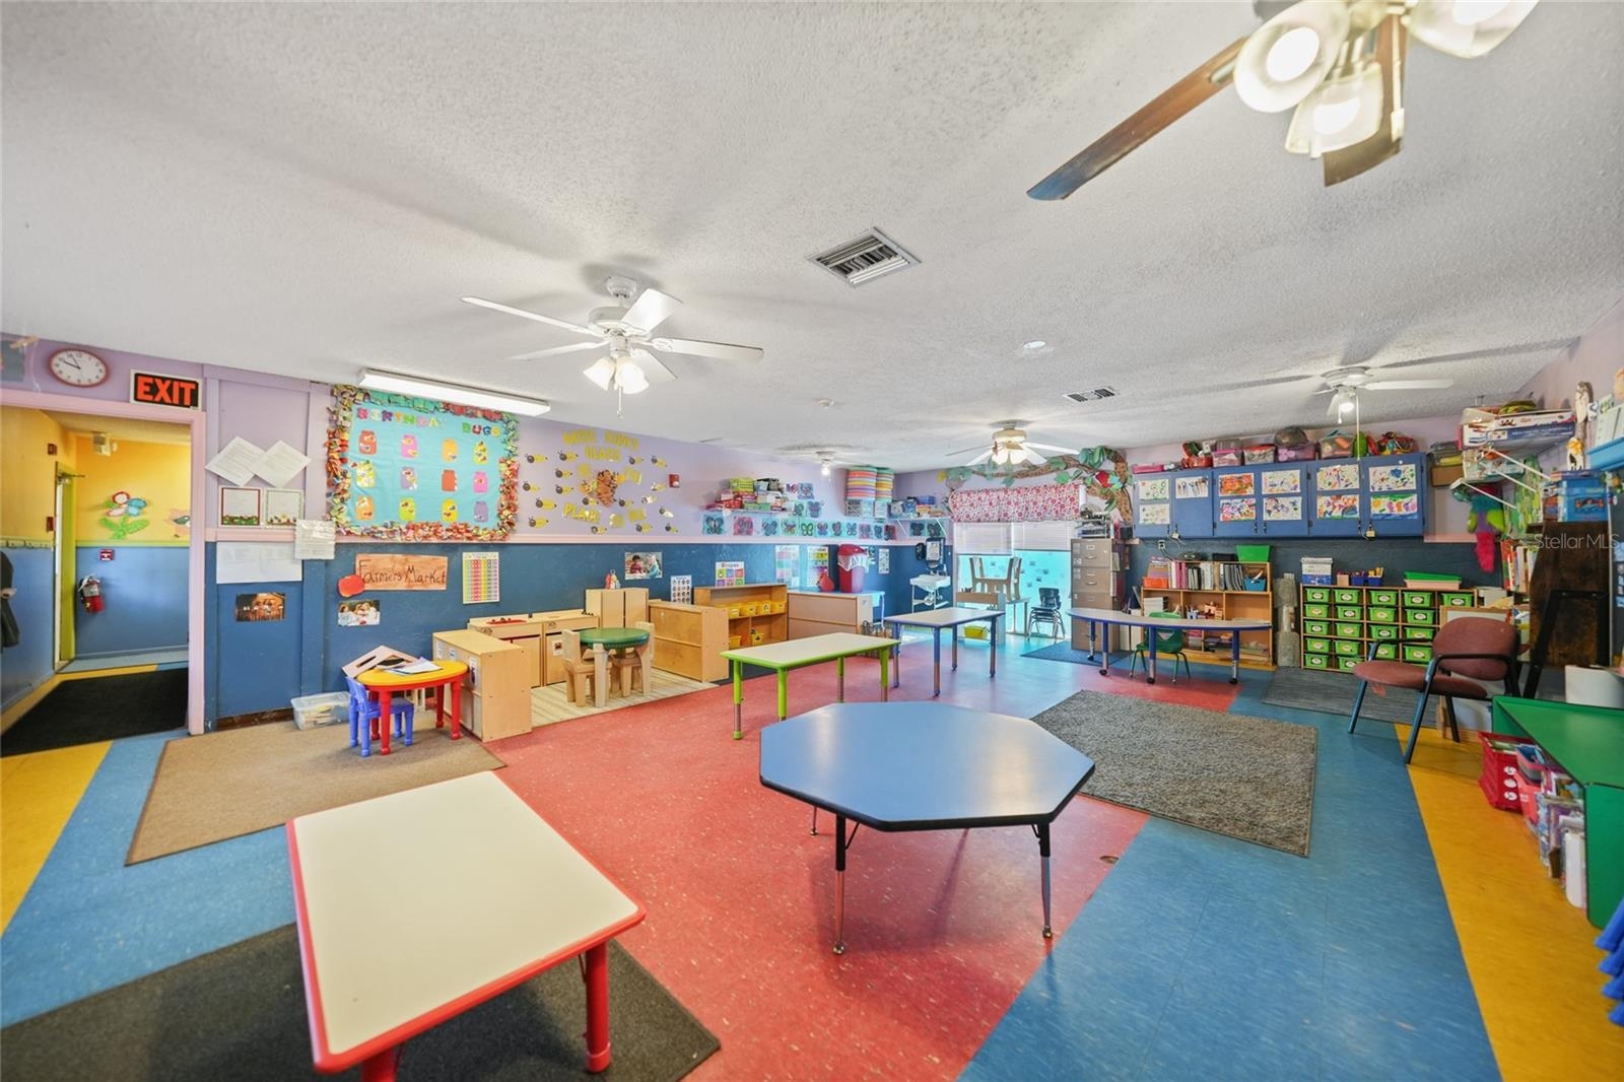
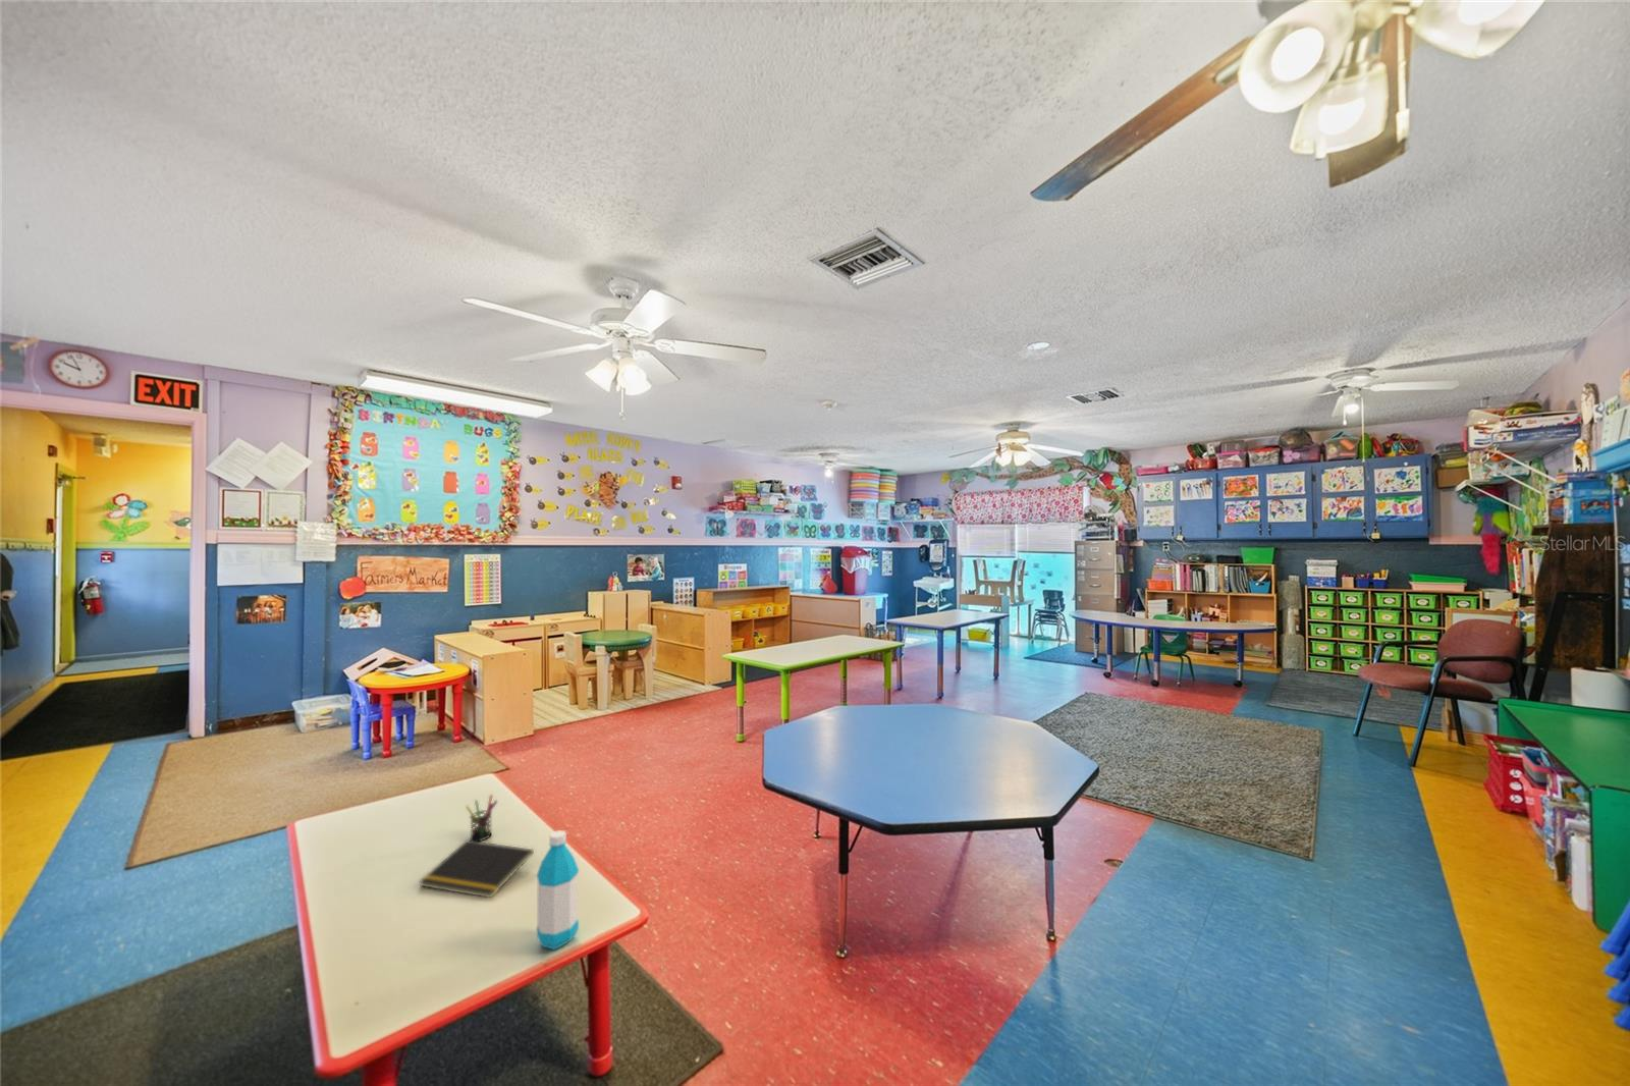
+ water bottle [536,829,579,950]
+ pen holder [464,794,498,841]
+ notepad [418,840,534,898]
